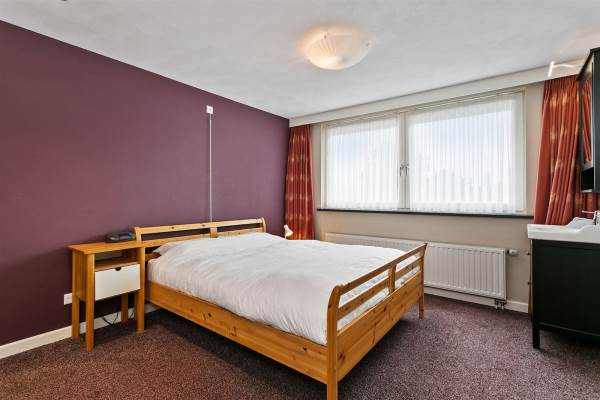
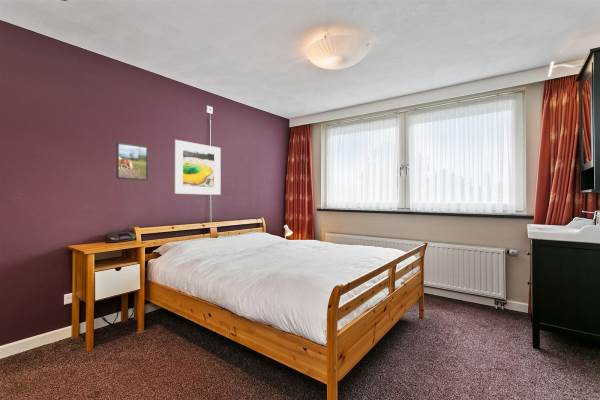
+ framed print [174,139,222,196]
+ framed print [115,141,149,181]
